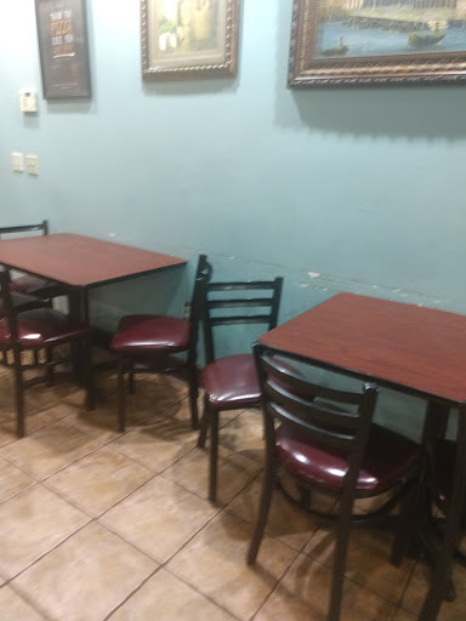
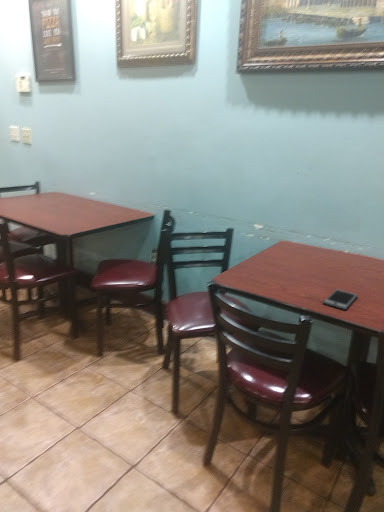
+ smartphone [322,288,359,311]
